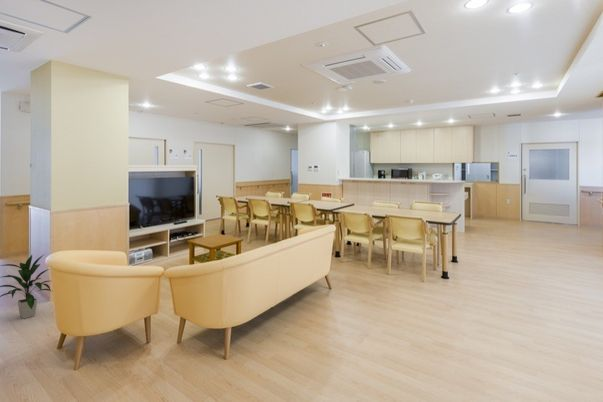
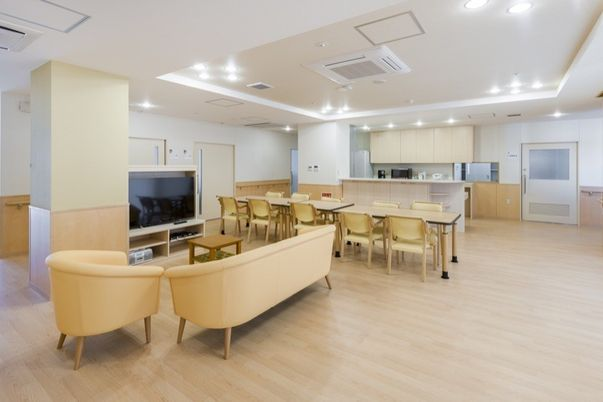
- indoor plant [0,254,52,320]
